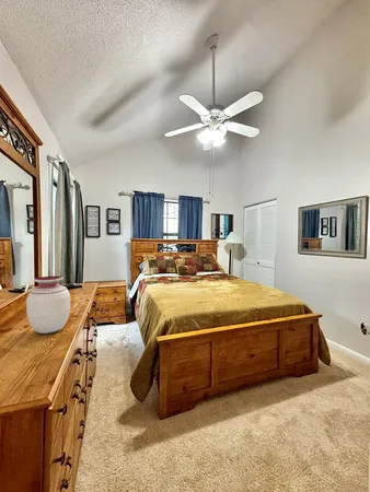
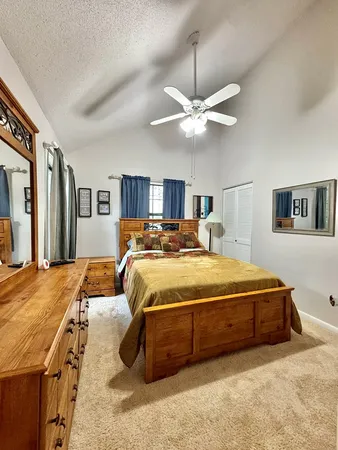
- vase [25,276,71,335]
